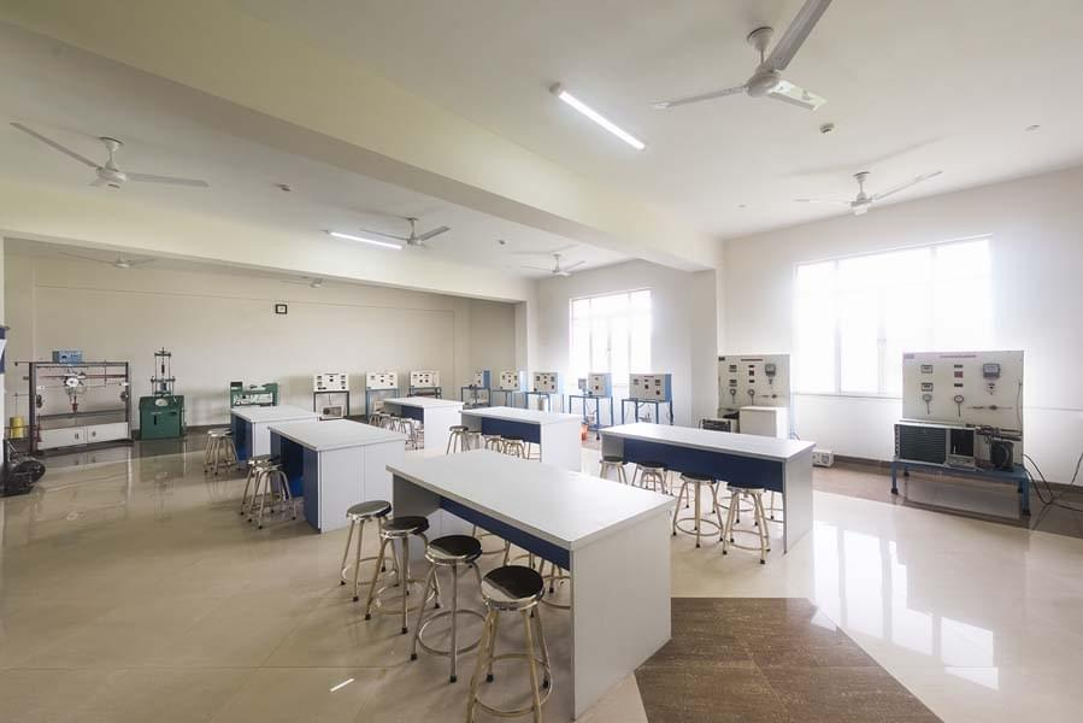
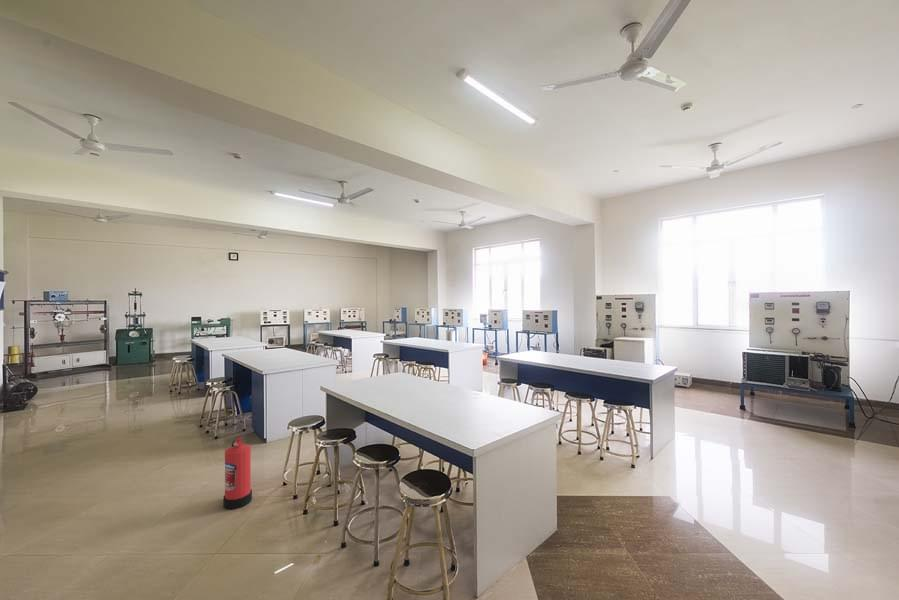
+ fire extinguisher [223,436,253,510]
